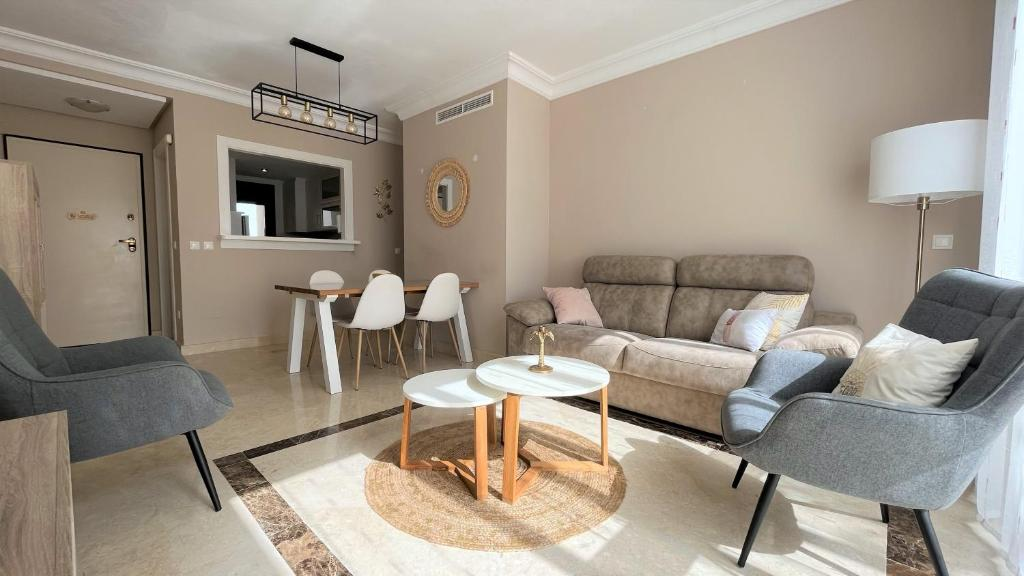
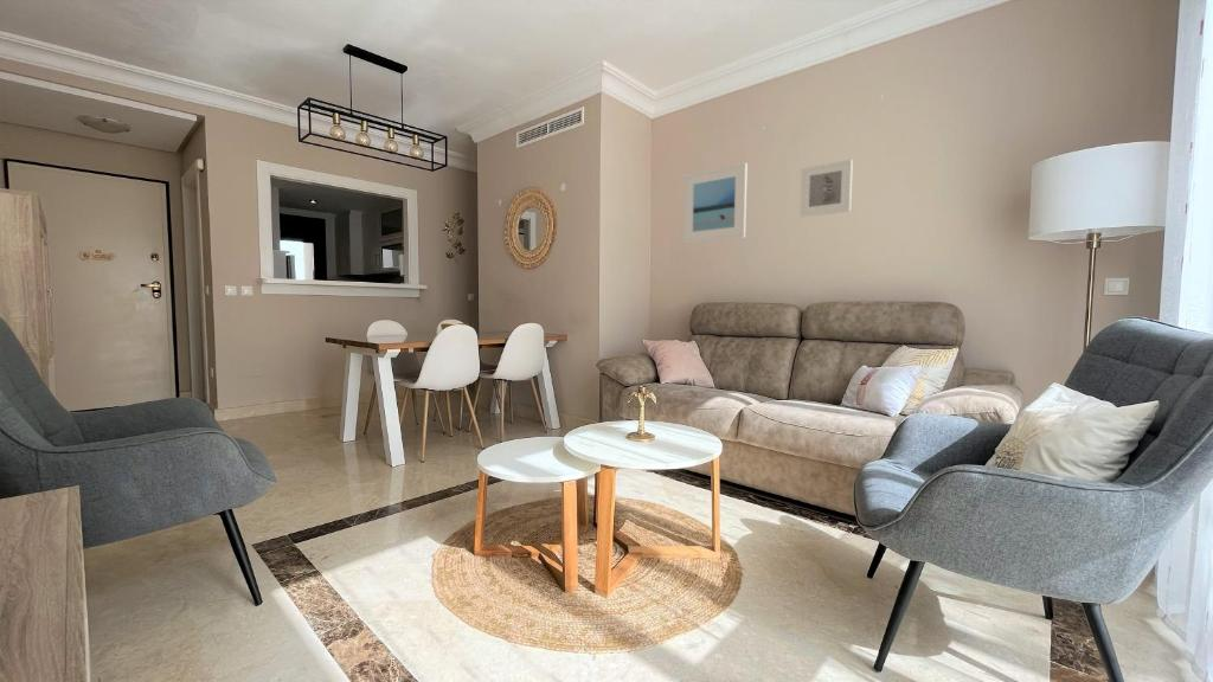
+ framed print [798,159,854,218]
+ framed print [682,162,749,245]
